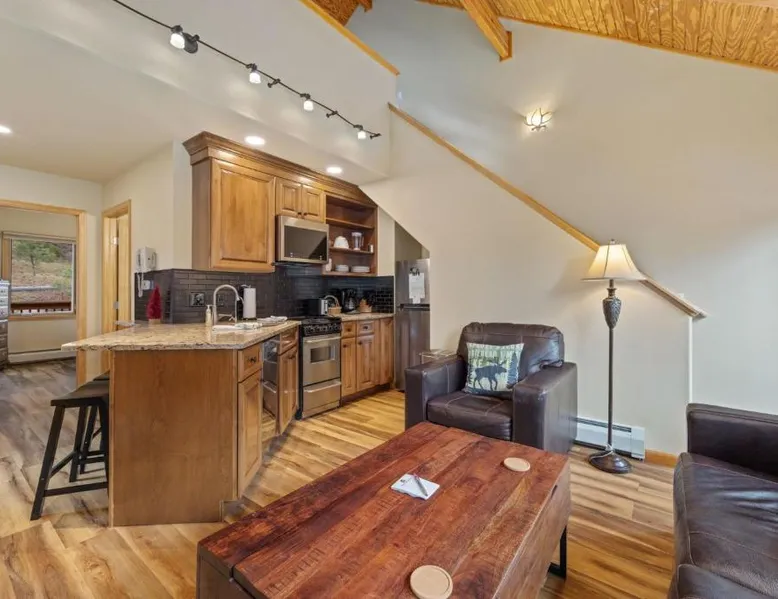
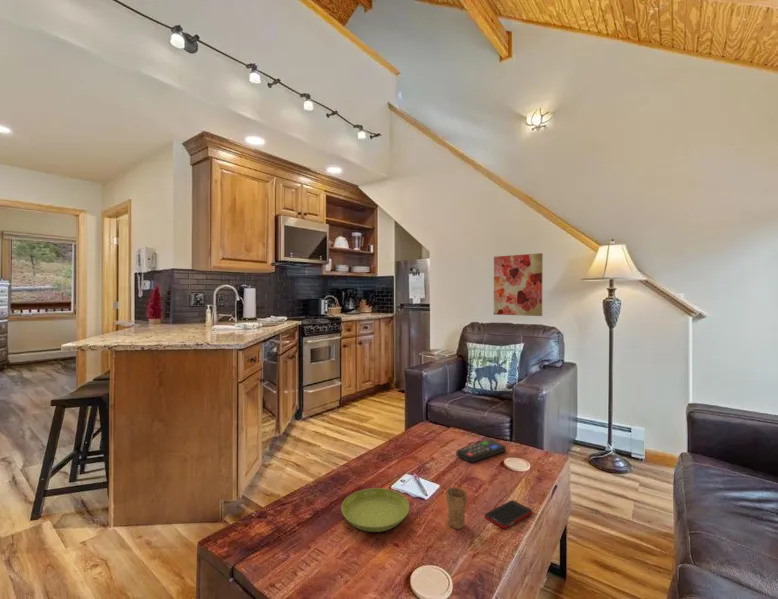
+ wall art [493,252,544,317]
+ cell phone [483,499,533,530]
+ cup [445,486,468,530]
+ saucer [340,487,410,533]
+ remote control [456,439,507,464]
